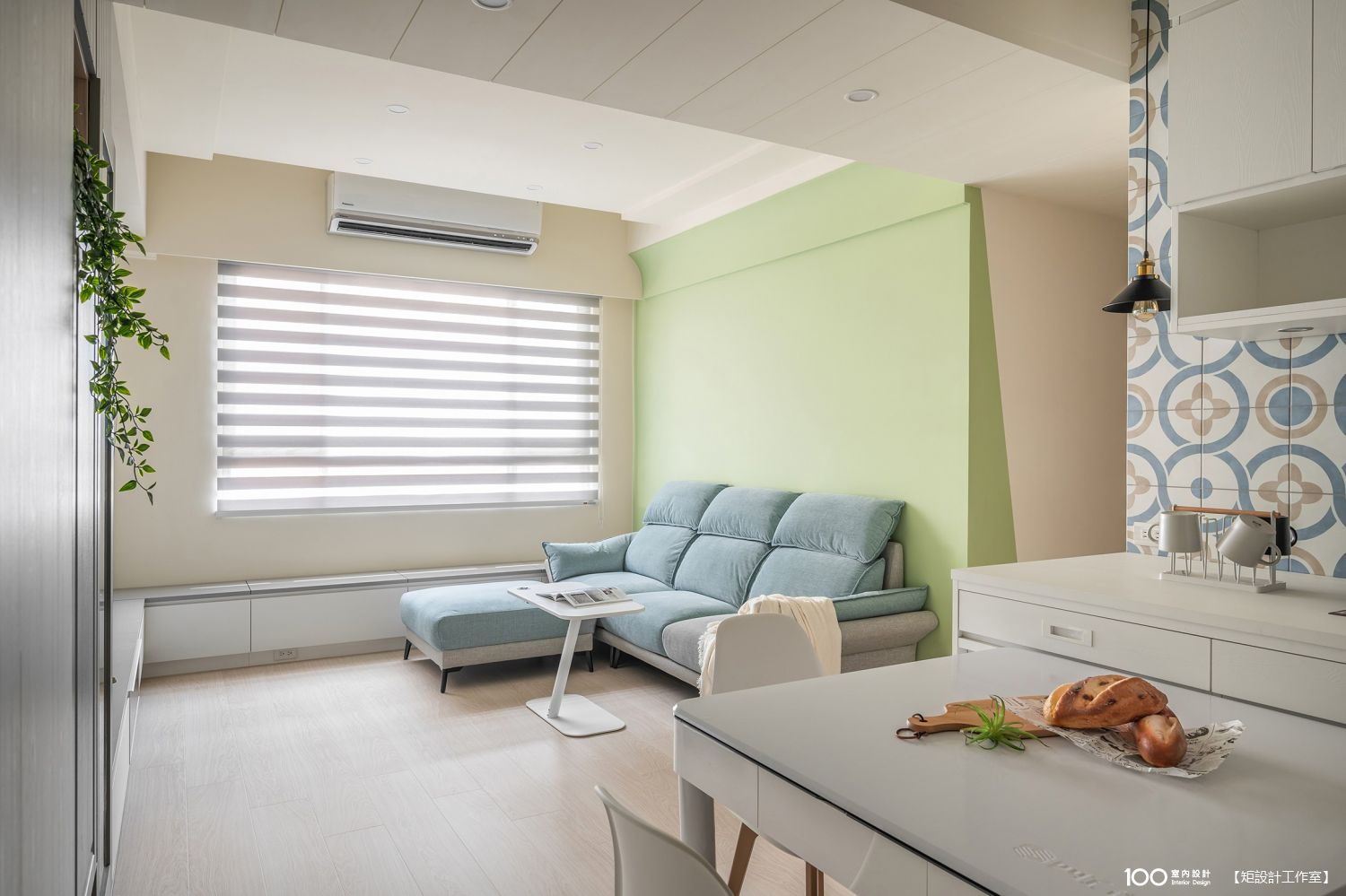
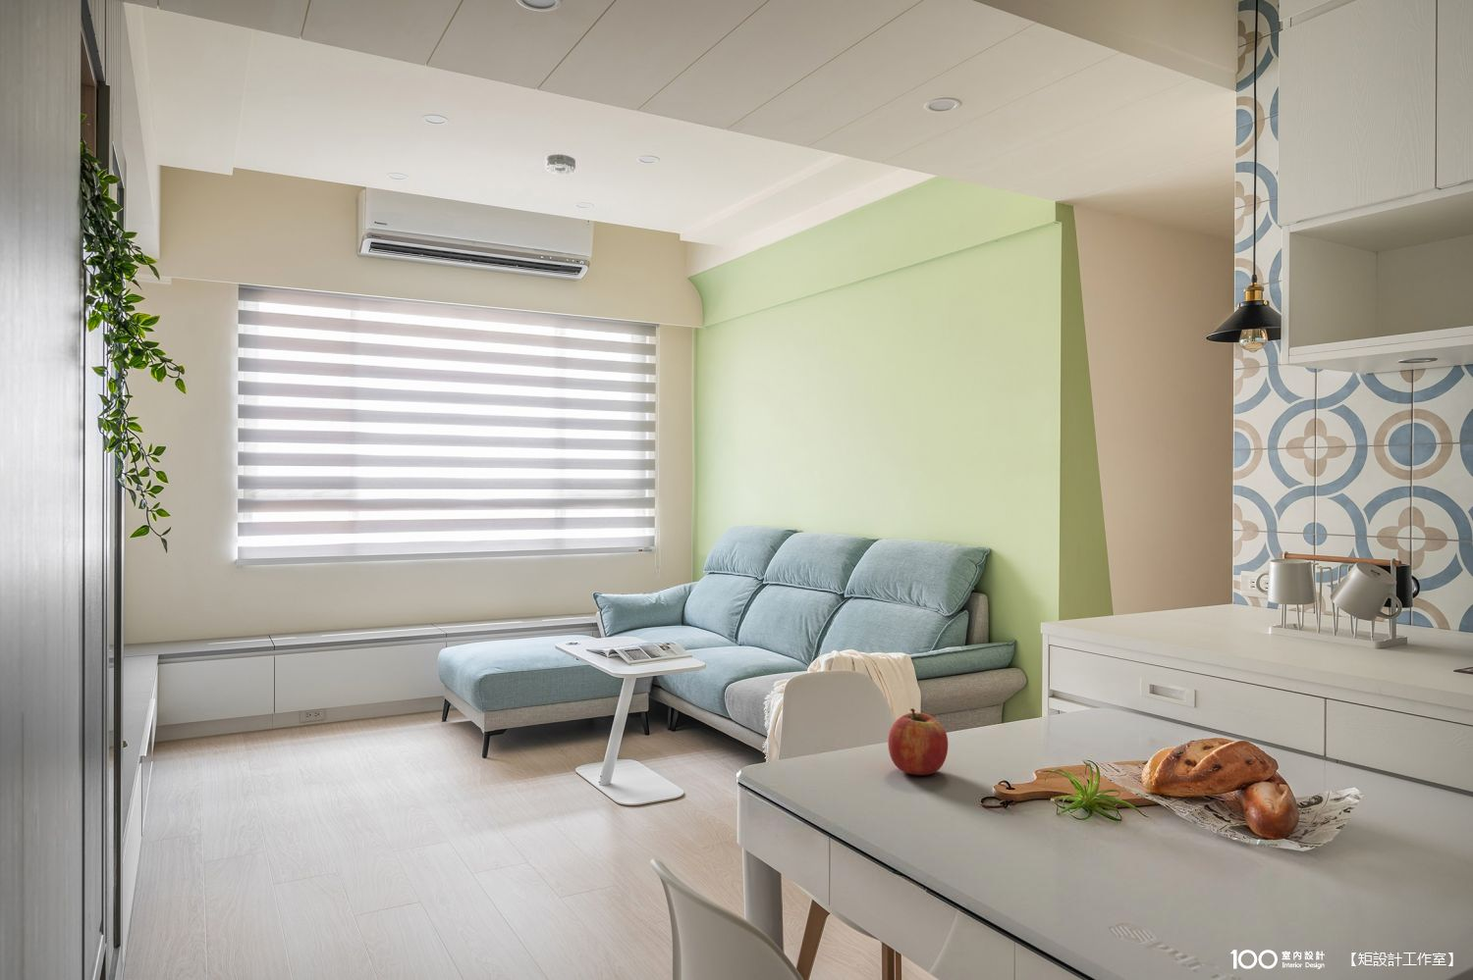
+ apple [886,708,949,775]
+ smoke detector [544,153,577,176]
